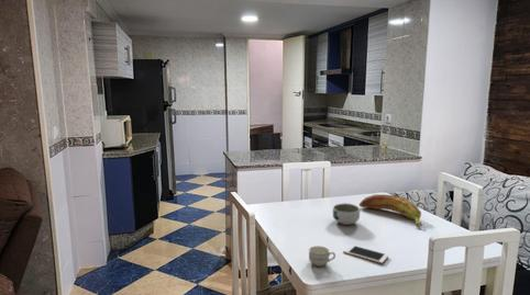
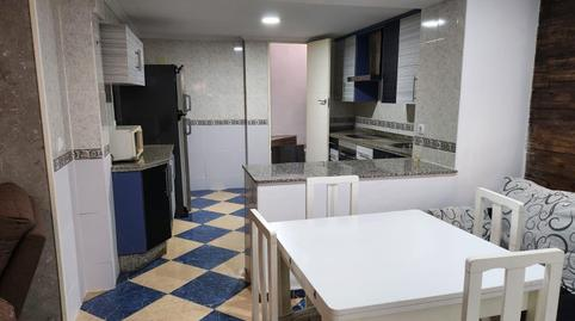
- banana [358,193,422,229]
- bowl [332,202,361,226]
- cell phone [342,243,389,264]
- cup [308,245,336,268]
